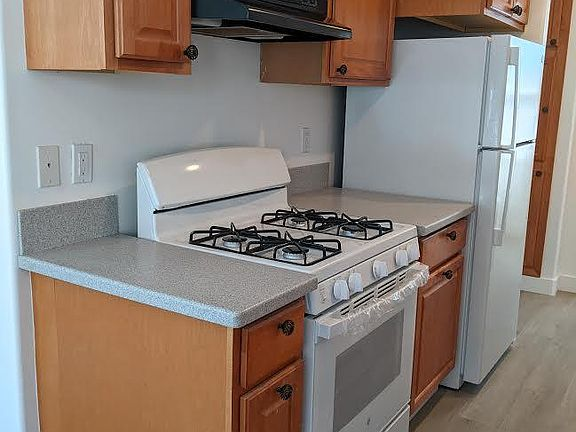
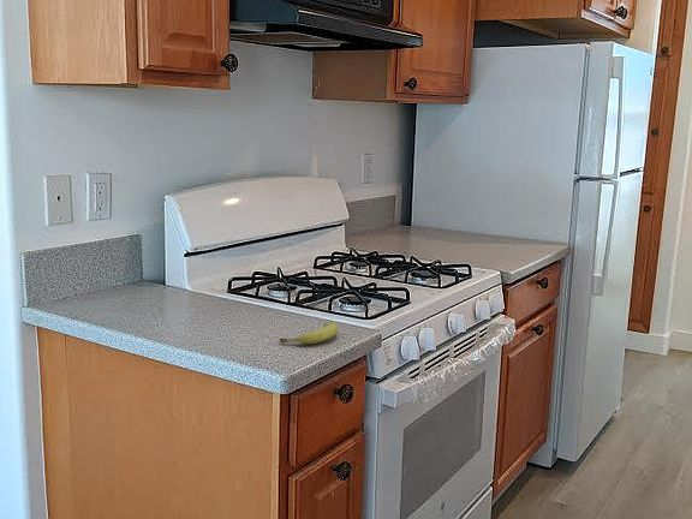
+ fruit [278,321,340,345]
